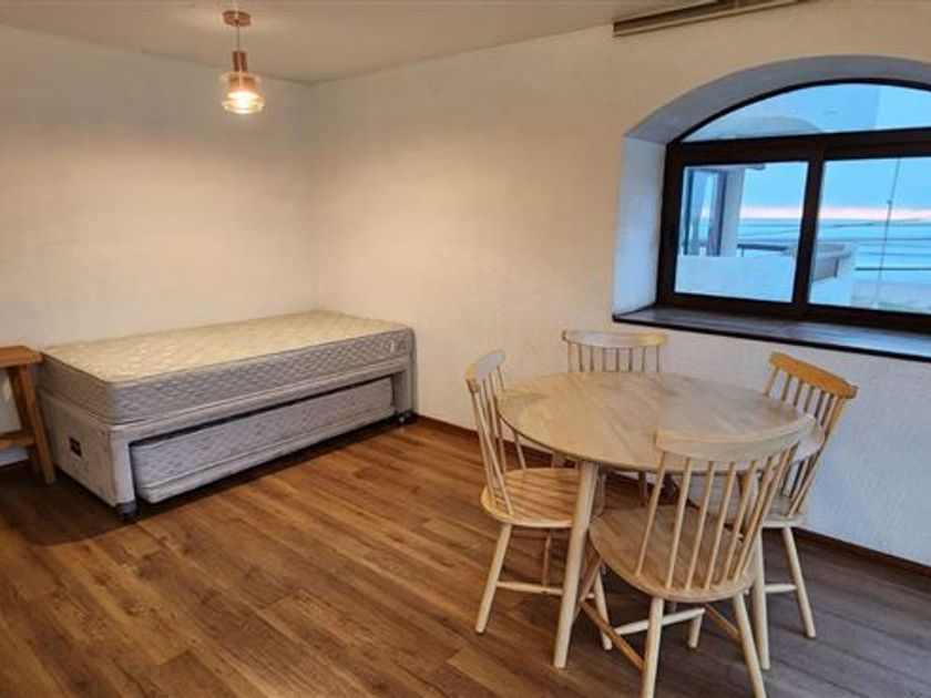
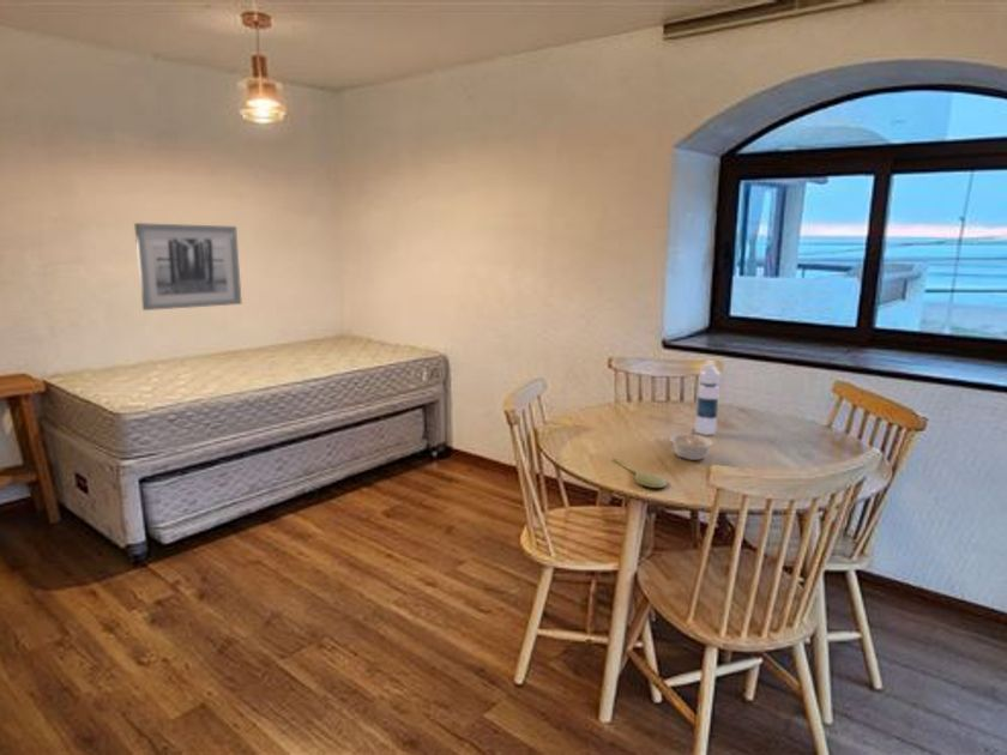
+ spoon [611,457,669,489]
+ water bottle [694,360,722,436]
+ legume [668,428,714,461]
+ wall art [133,222,243,312]
